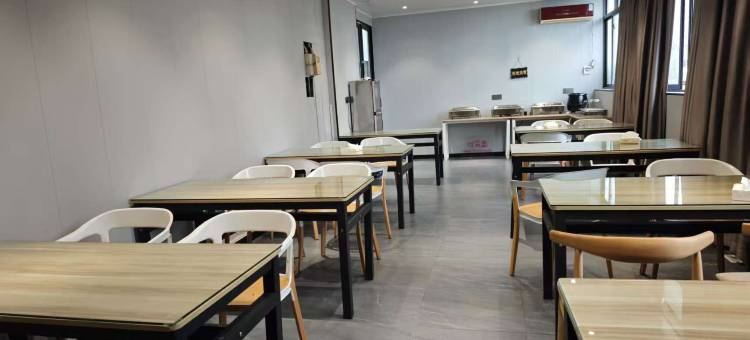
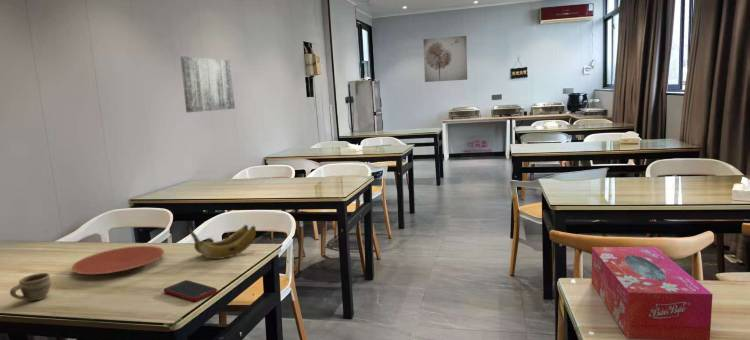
+ banana [188,224,257,260]
+ cup [9,272,52,302]
+ cell phone [163,279,218,302]
+ plate [70,245,165,275]
+ wall art [422,35,468,83]
+ wall art [179,55,236,113]
+ tissue box [591,246,714,340]
